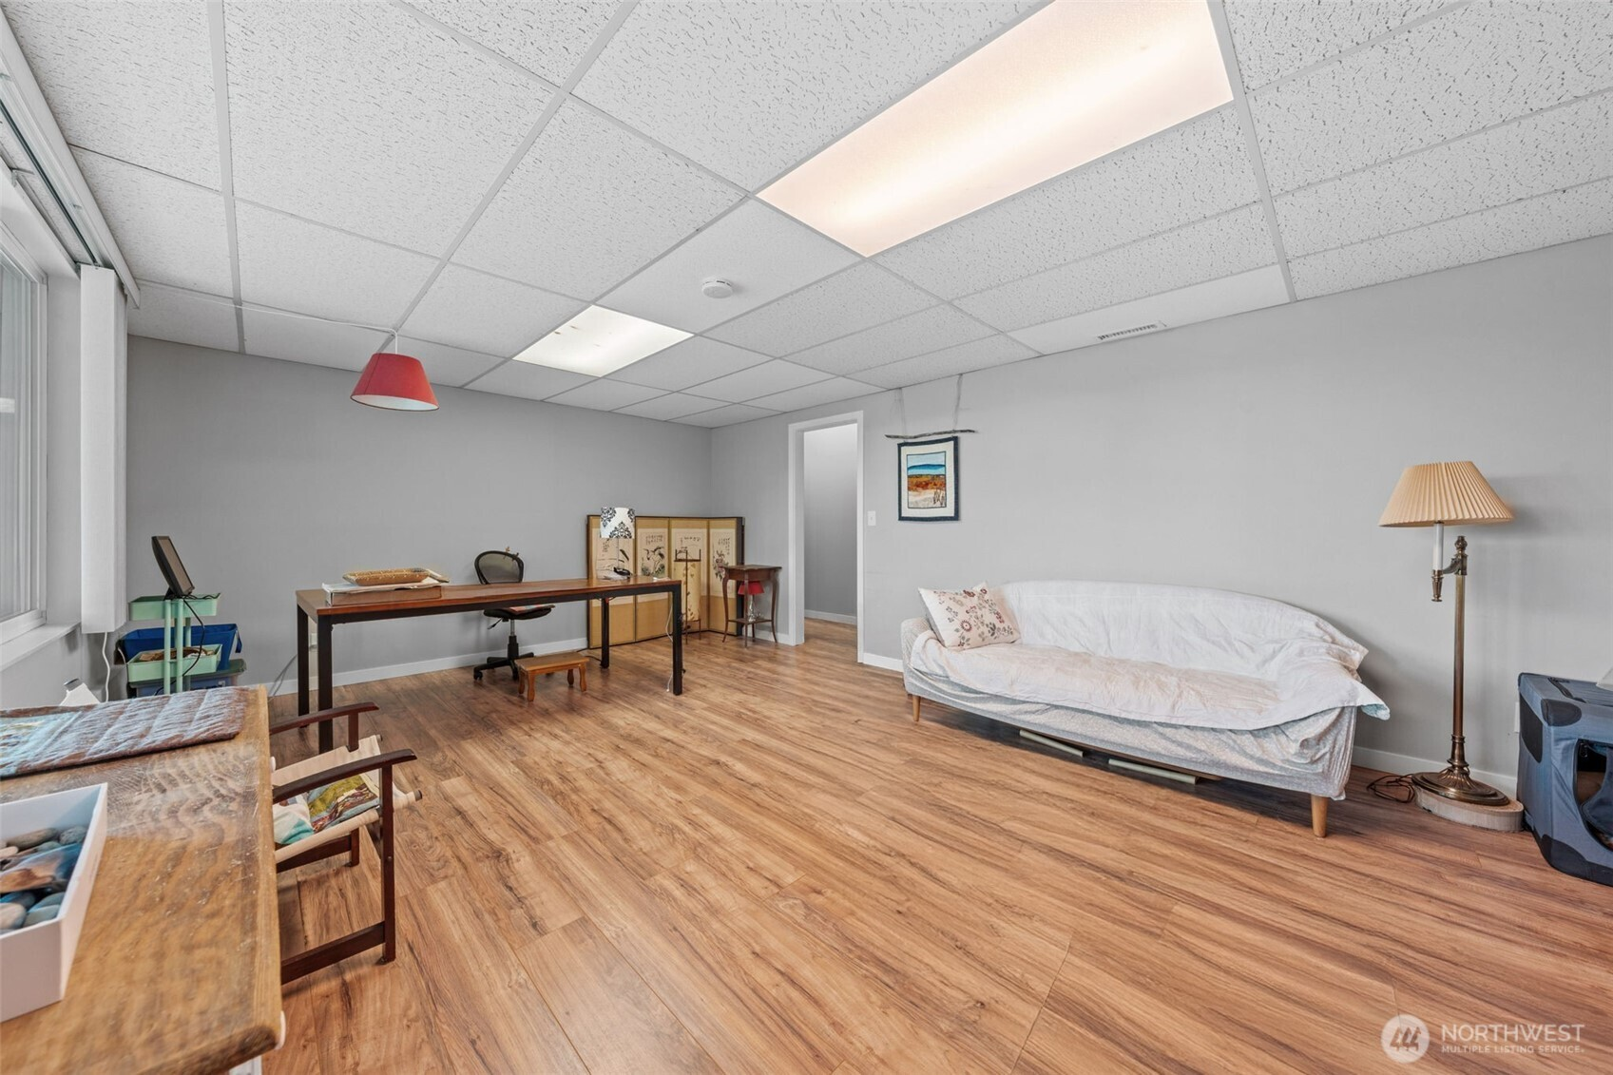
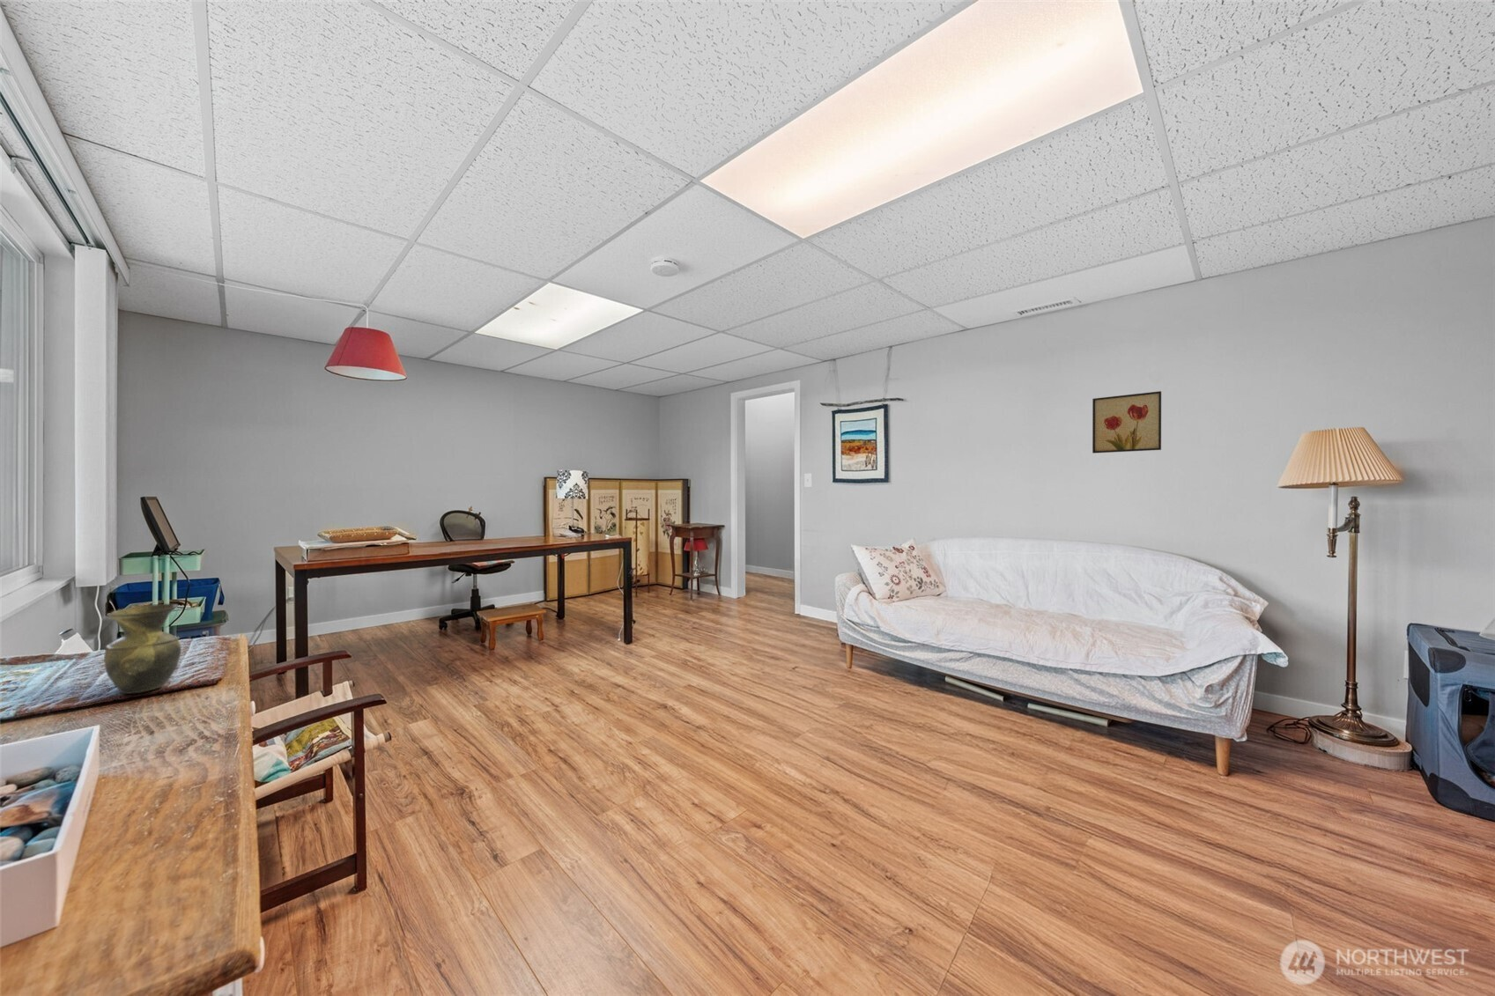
+ vase [103,604,182,695]
+ wall art [1092,390,1162,455]
